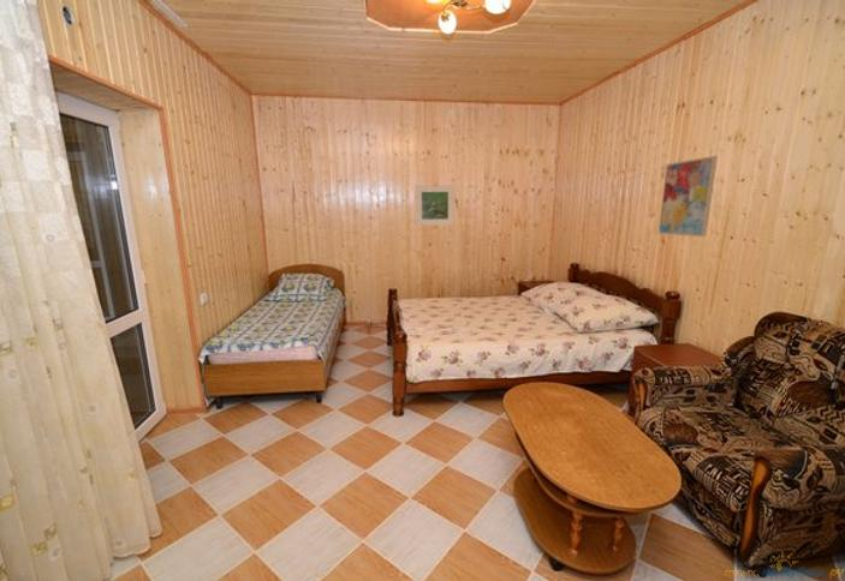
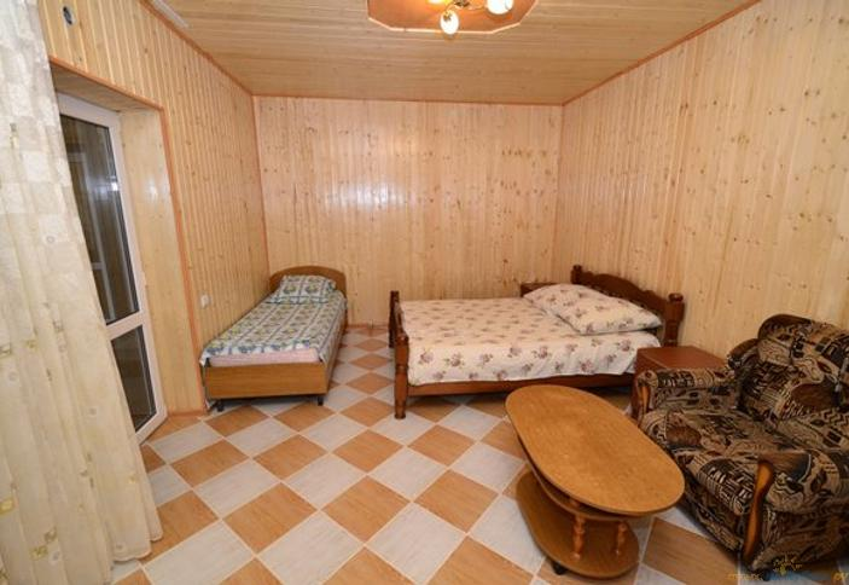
- wall art [657,155,719,238]
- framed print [413,185,456,227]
